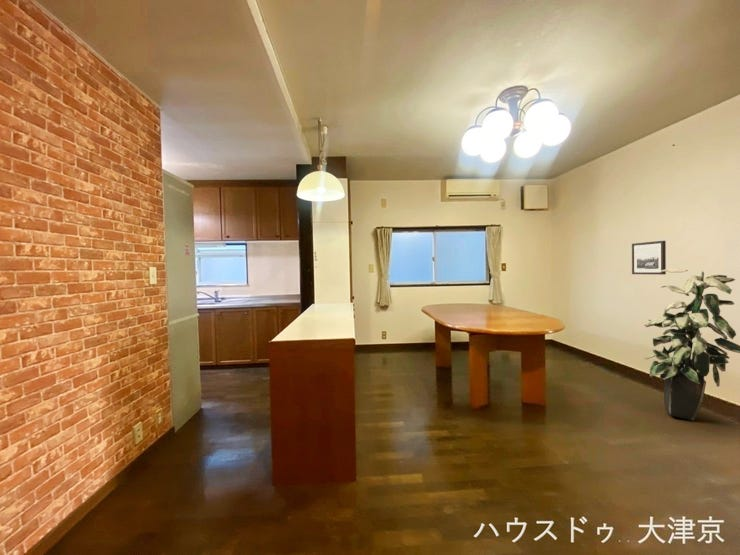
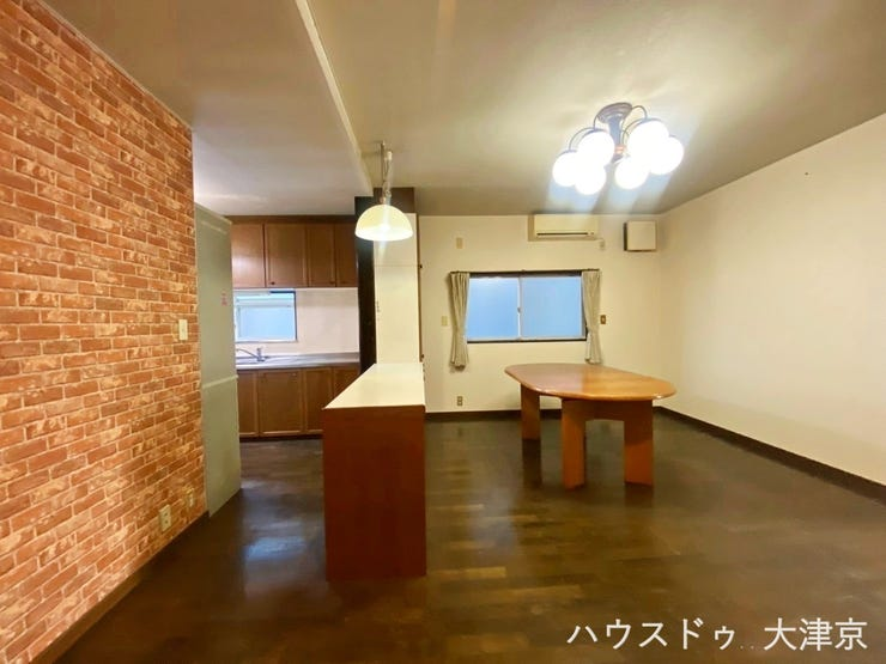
- wall art [631,240,667,276]
- indoor plant [643,267,740,422]
